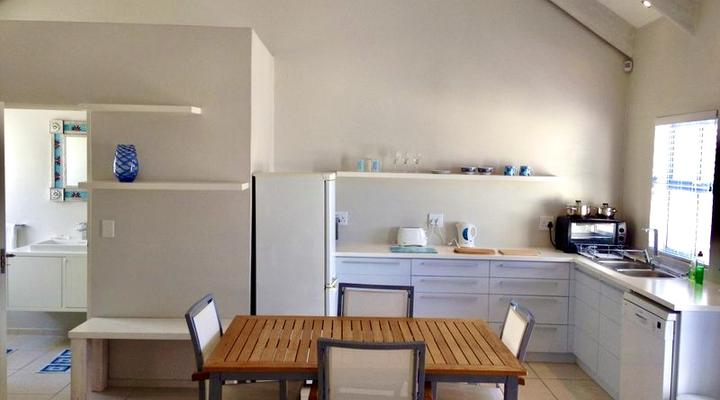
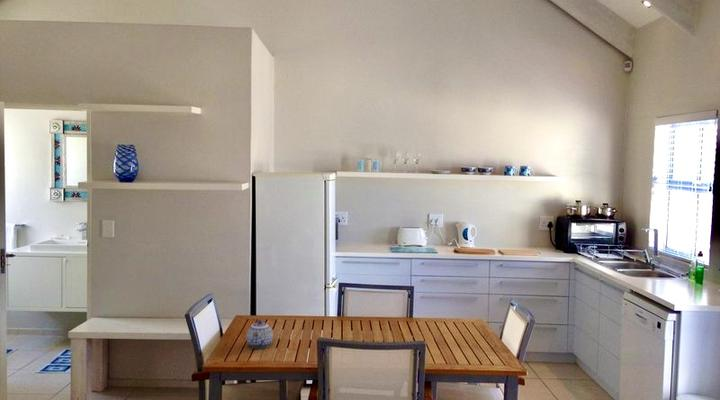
+ teapot [245,319,274,349]
